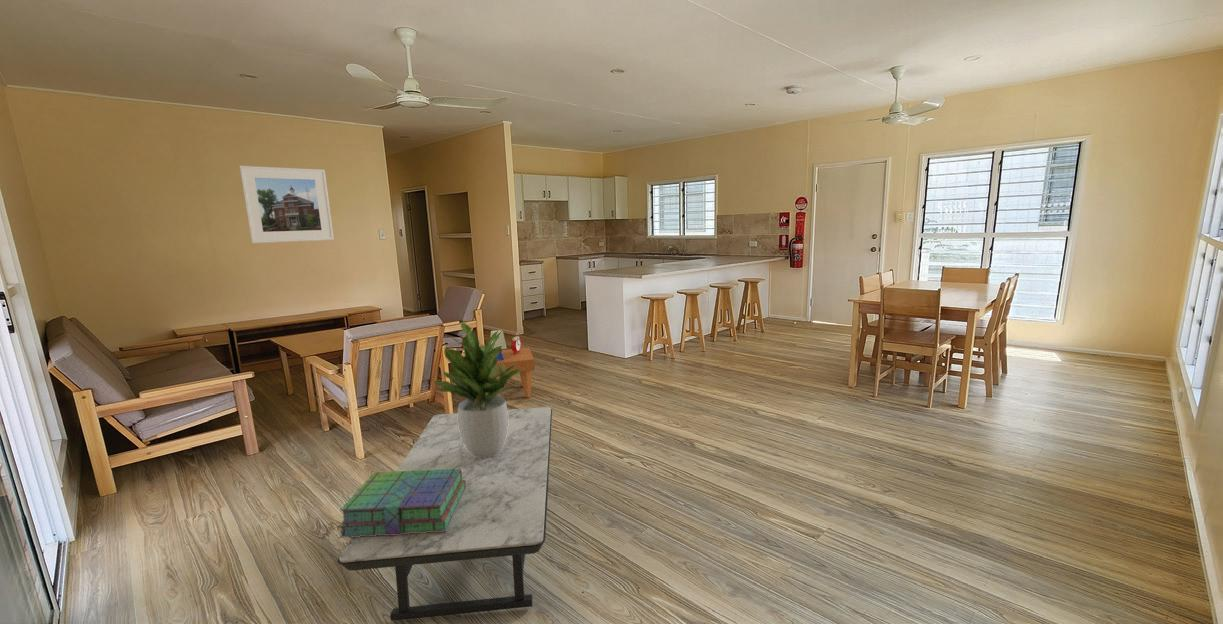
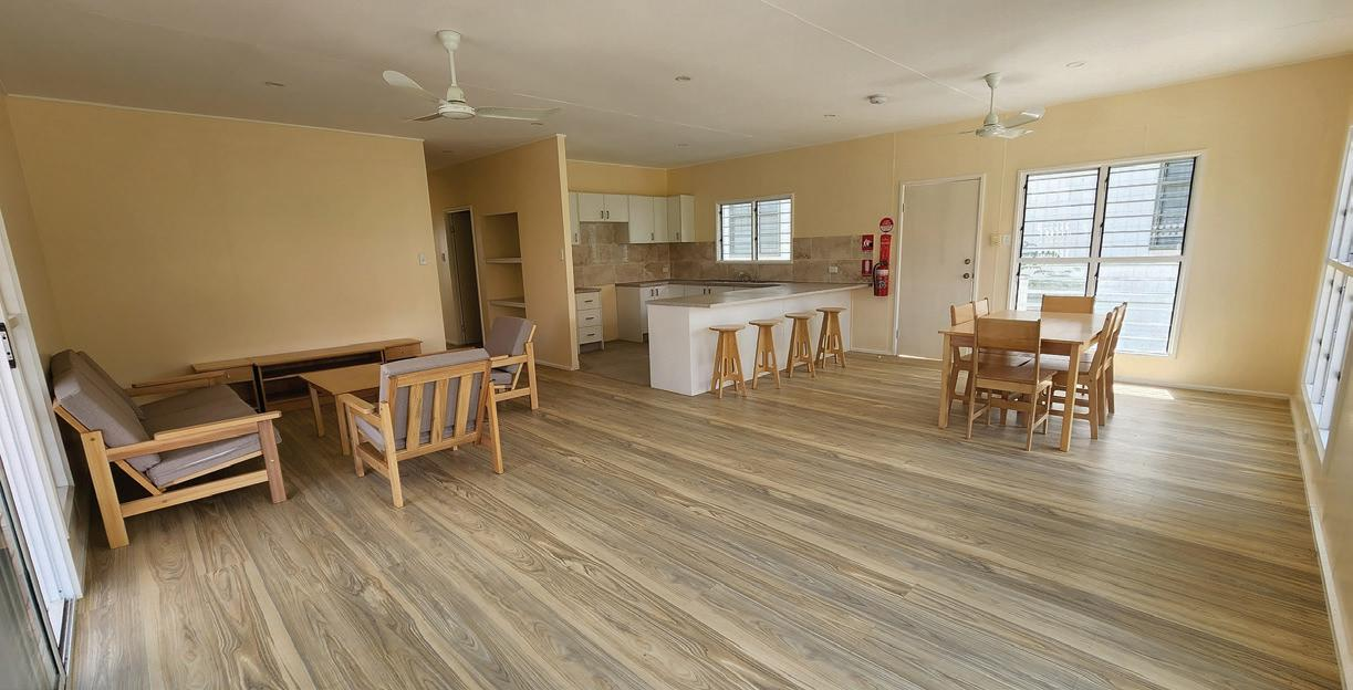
- potted plant [432,321,521,458]
- stack of books [337,468,466,539]
- side table [490,329,536,398]
- coffee table [337,406,553,622]
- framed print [238,165,335,244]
